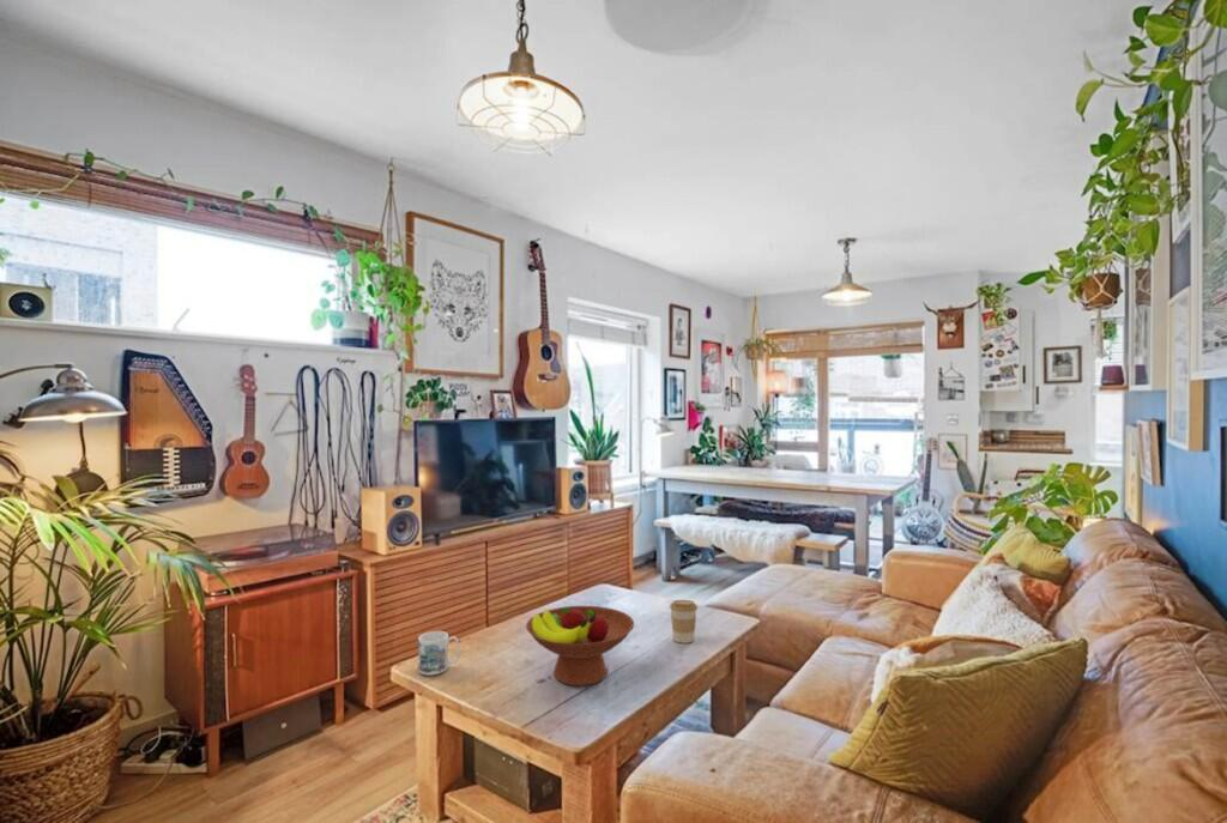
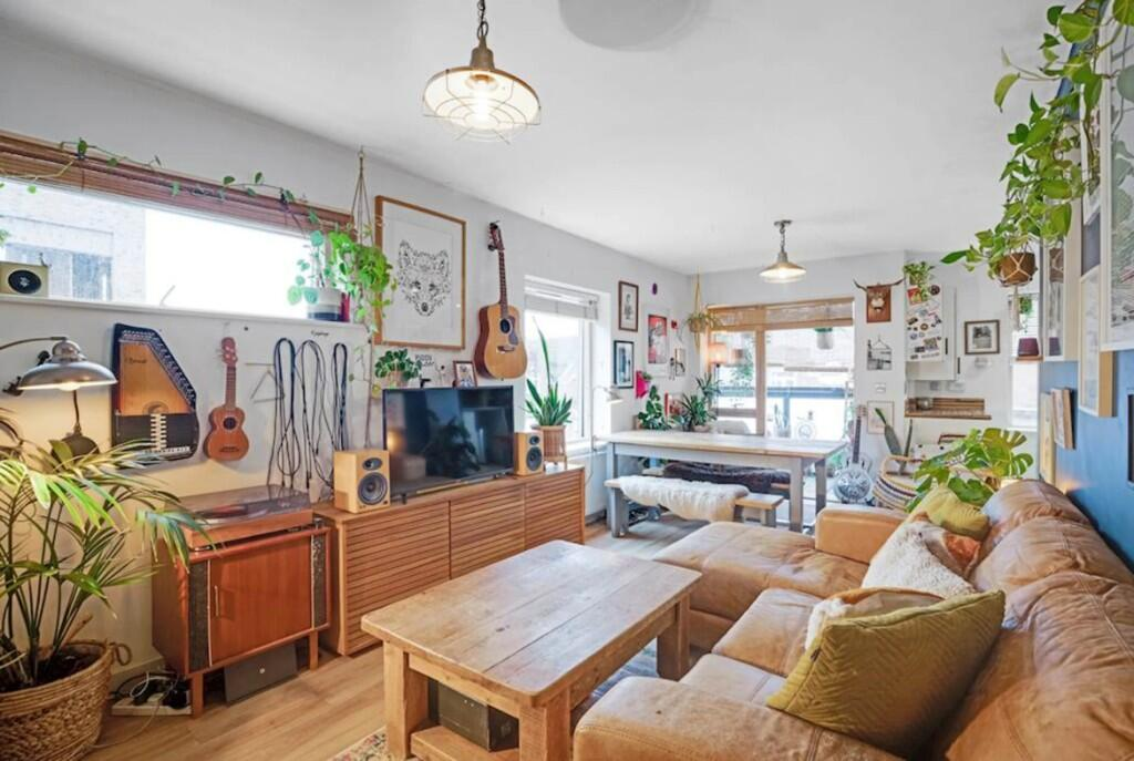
- fruit bowl [525,605,635,688]
- mug [417,630,460,677]
- coffee cup [669,599,699,645]
